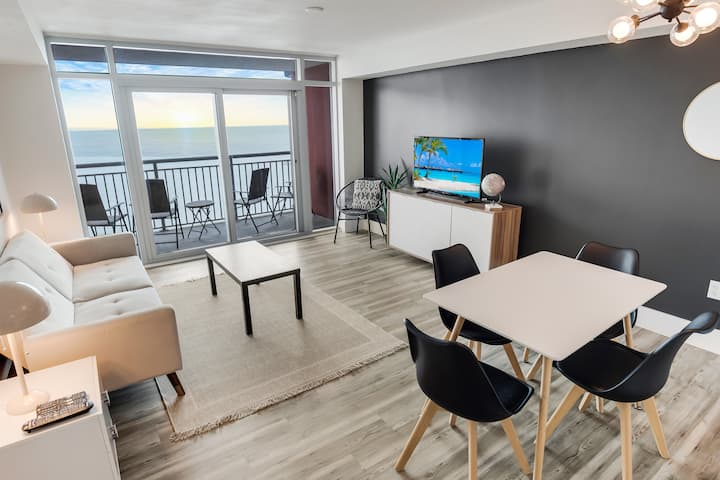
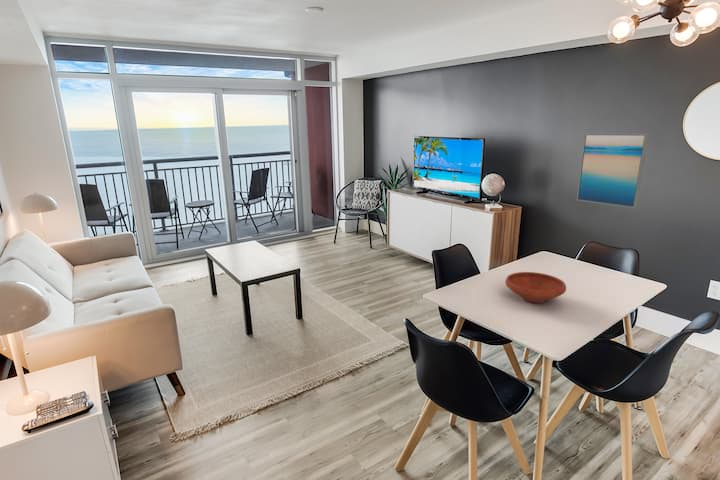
+ bowl [504,271,567,304]
+ wall art [576,132,650,209]
